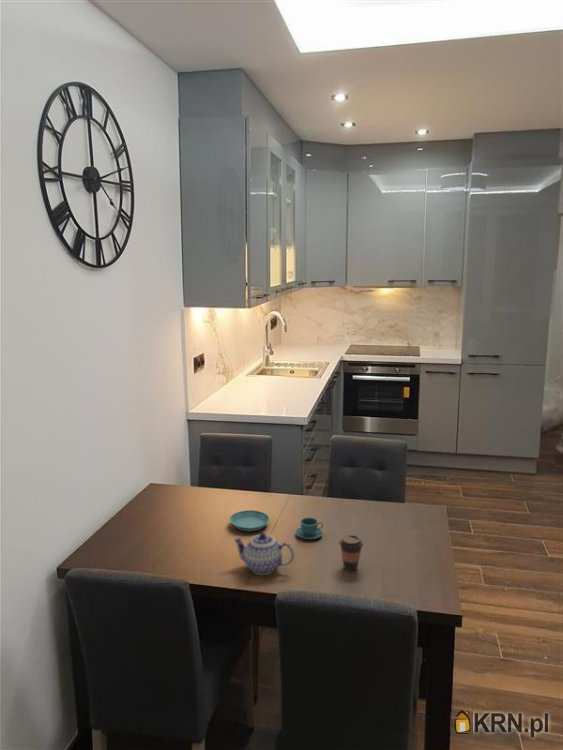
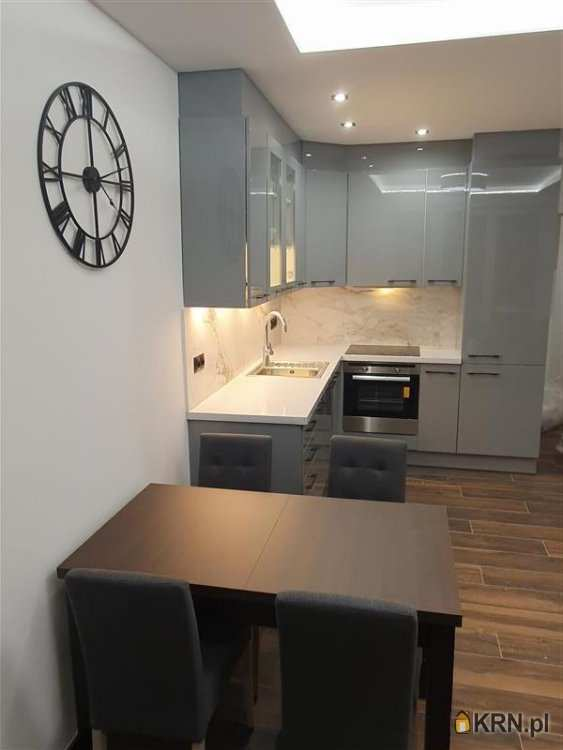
- teacup [295,517,324,540]
- teapot [233,532,295,576]
- coffee cup [338,534,364,572]
- saucer [229,509,270,532]
